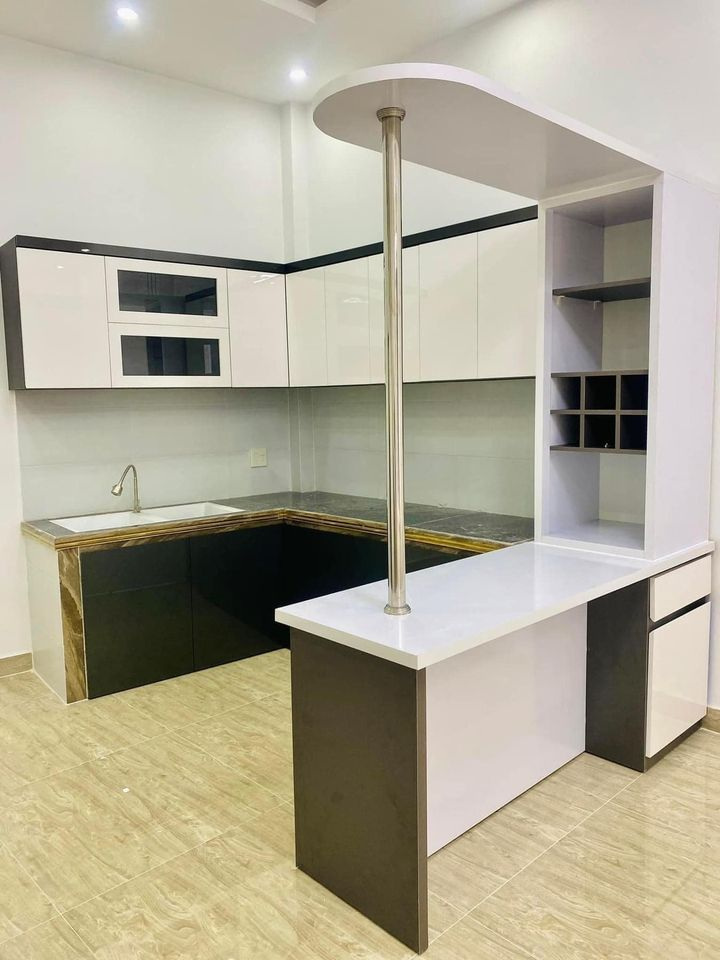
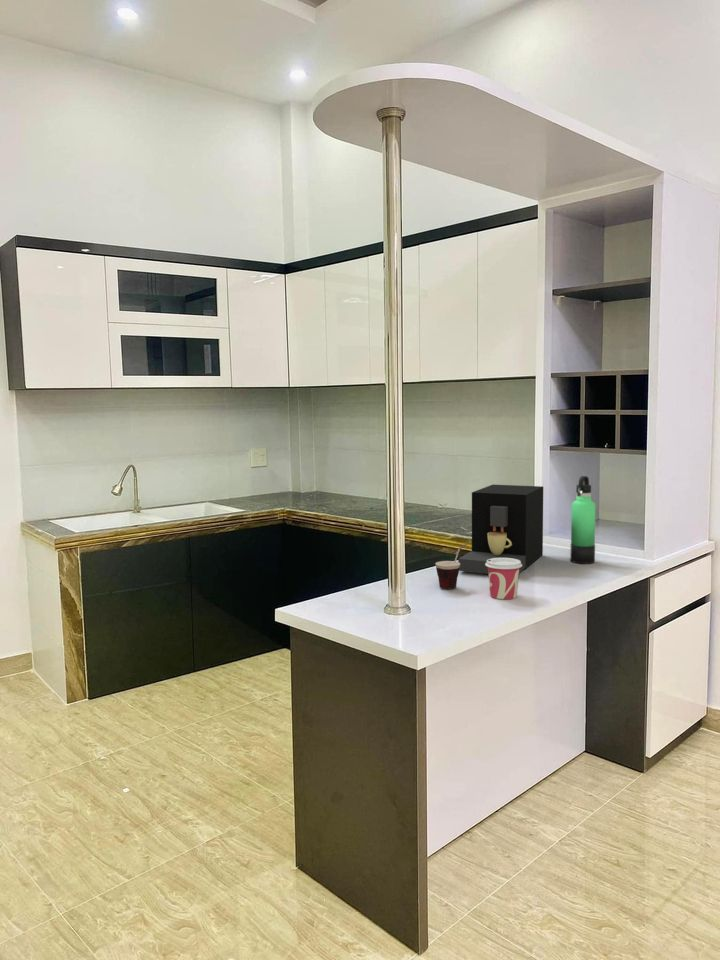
+ thermos bottle [569,475,596,565]
+ cup [434,541,470,590]
+ coffee maker [457,484,544,575]
+ cup [485,558,522,600]
